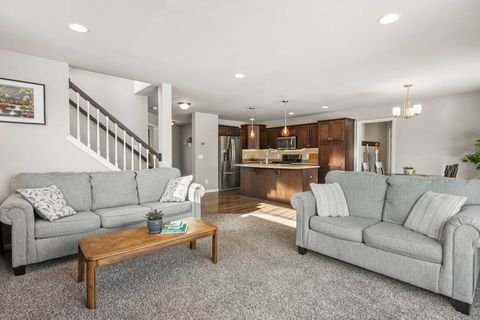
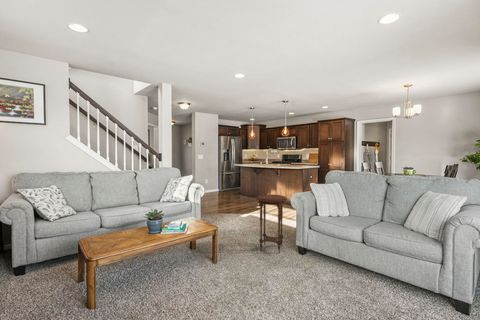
+ side table [255,194,288,254]
